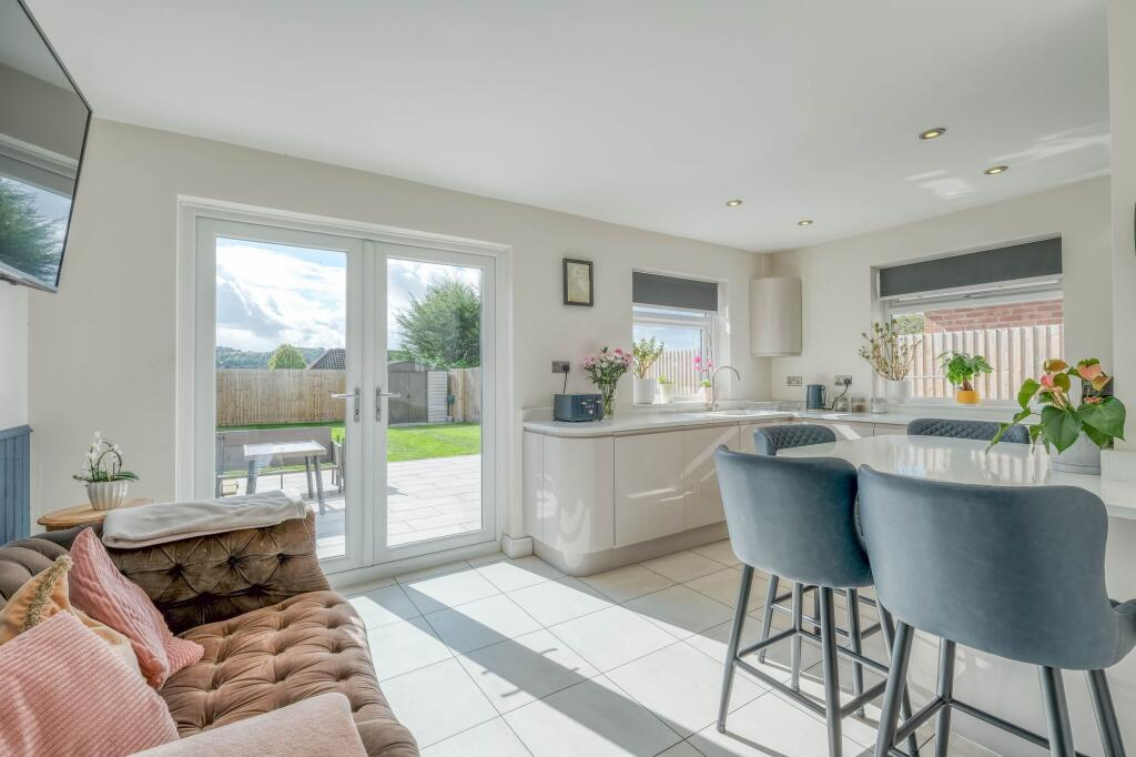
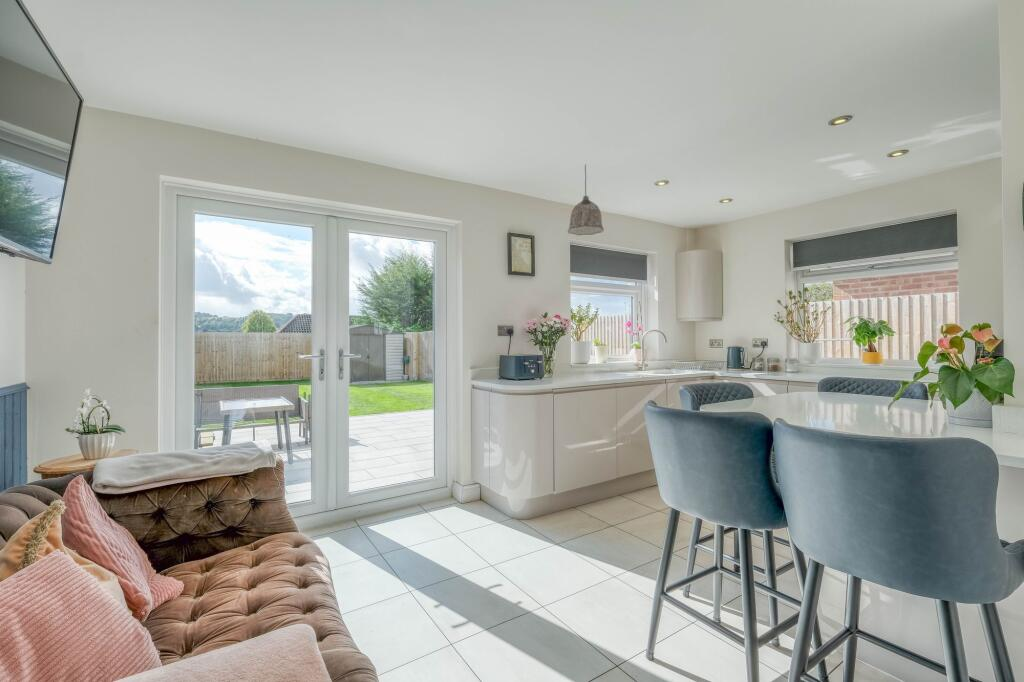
+ pendant lamp [567,163,605,236]
